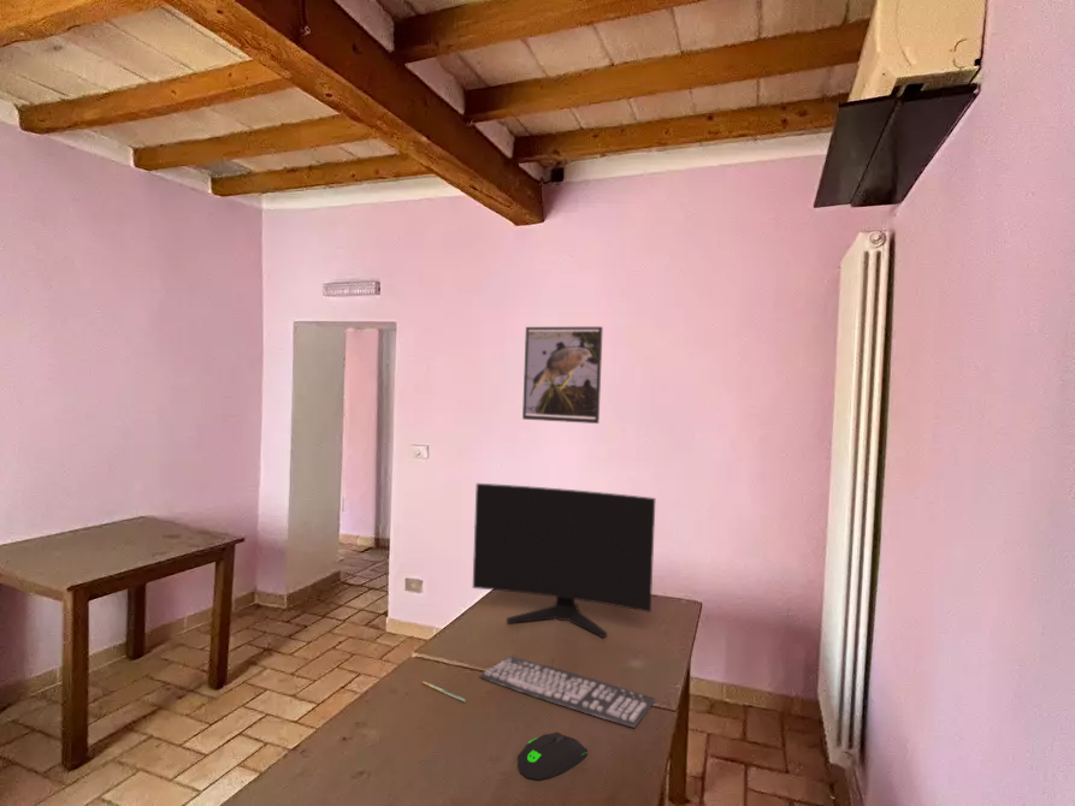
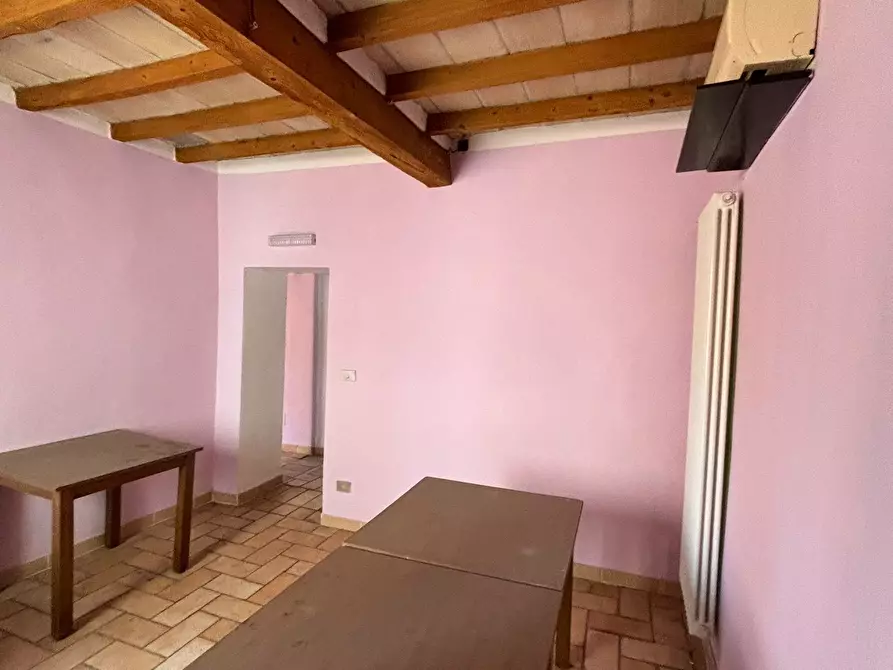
- pen [421,680,467,703]
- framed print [521,326,604,425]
- computer monitor [472,482,656,639]
- keyboard [479,654,656,729]
- computer mouse [516,731,589,781]
